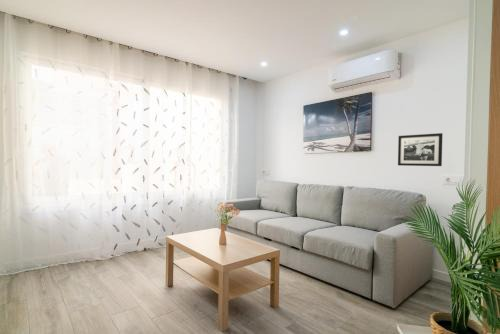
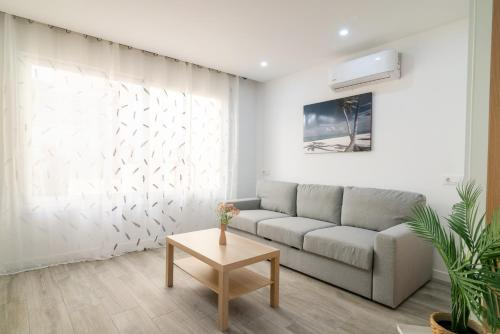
- picture frame [397,132,444,167]
